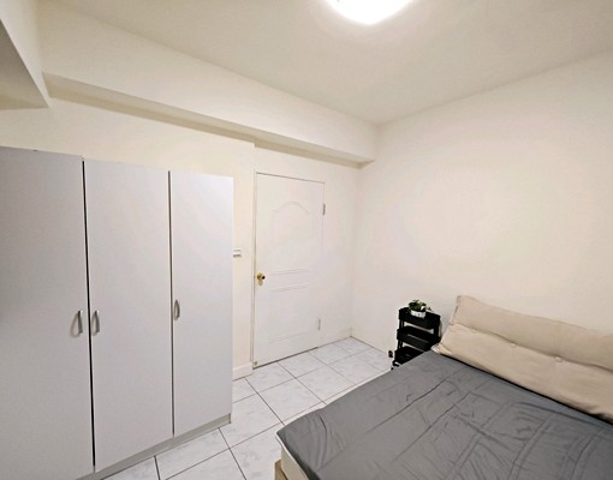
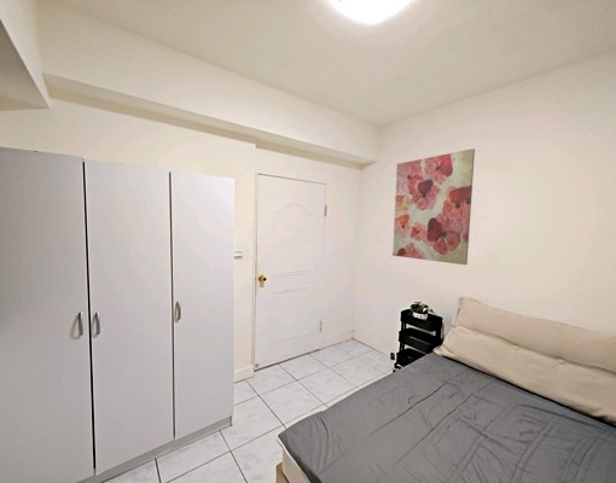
+ wall art [391,147,476,266]
